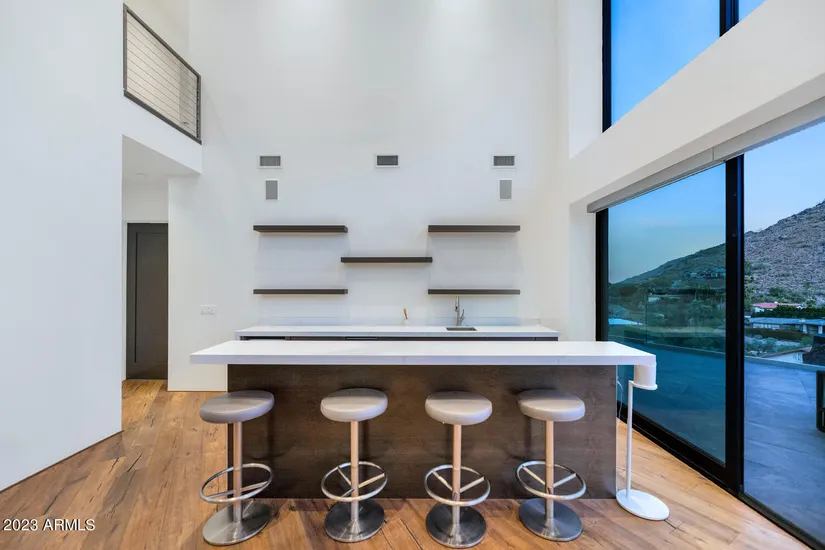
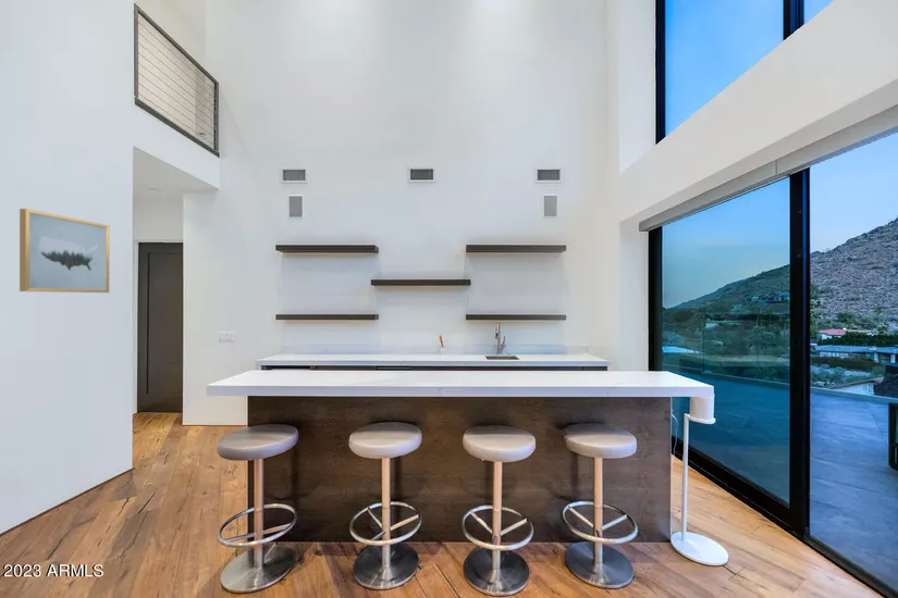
+ wall art [19,208,110,294]
